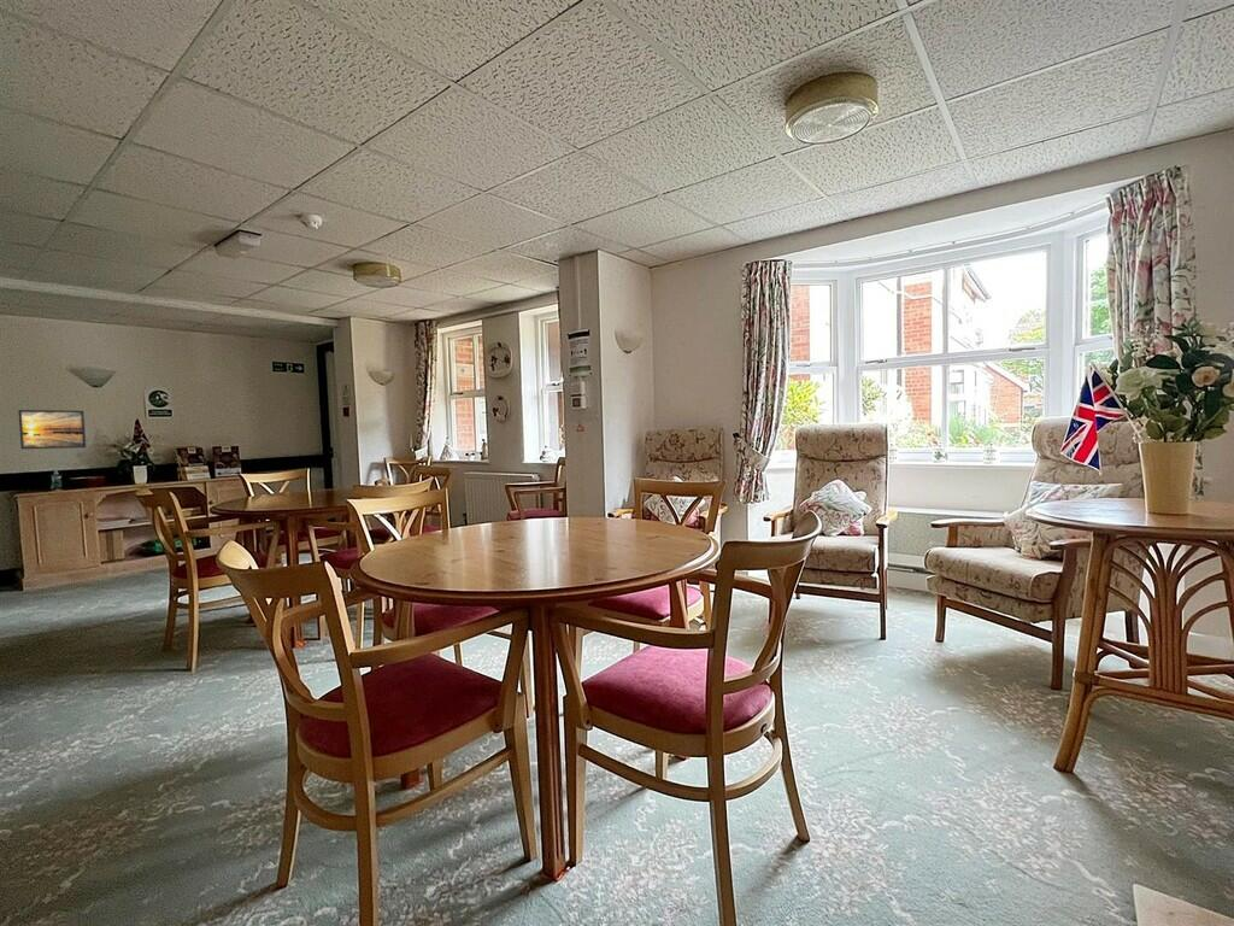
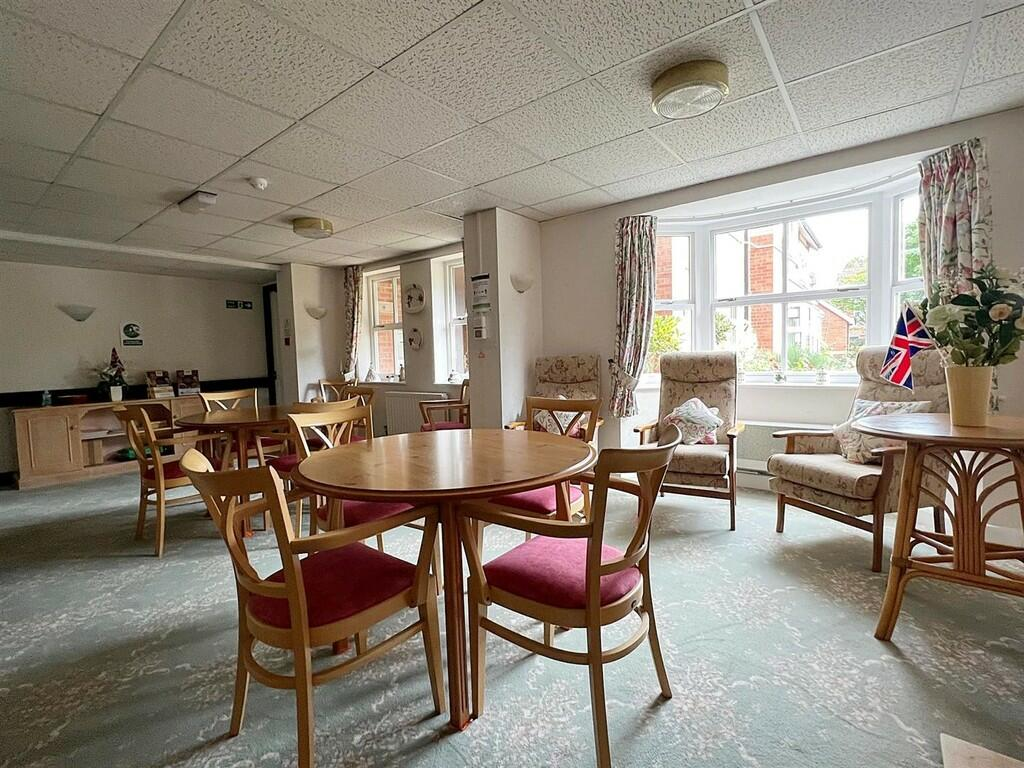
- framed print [17,409,87,450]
